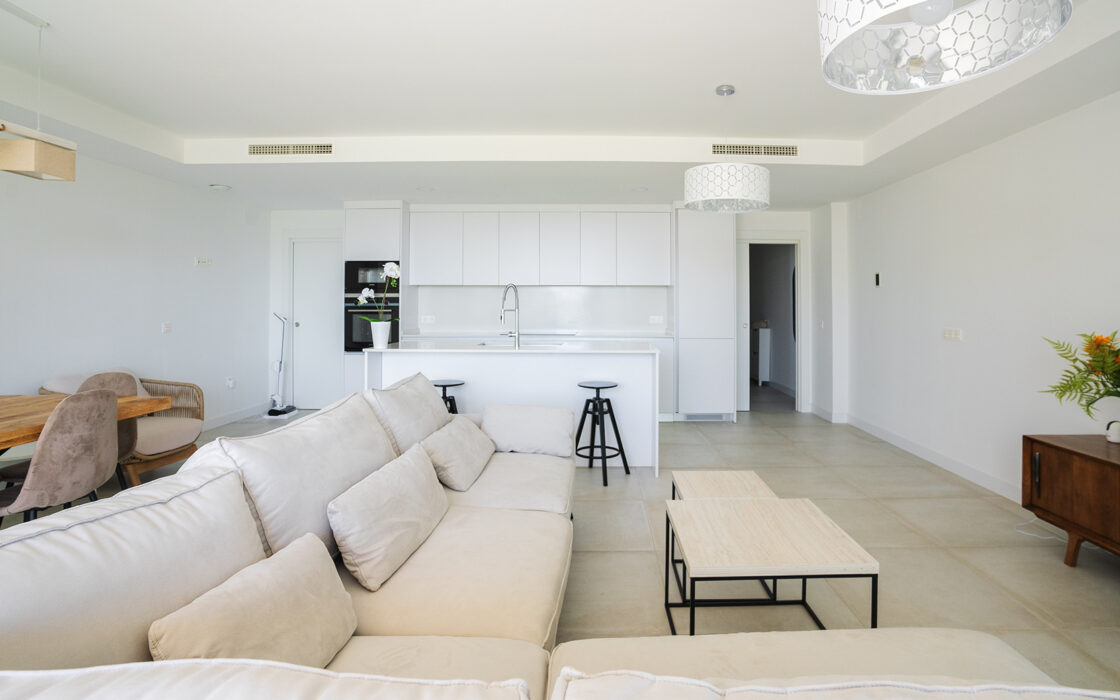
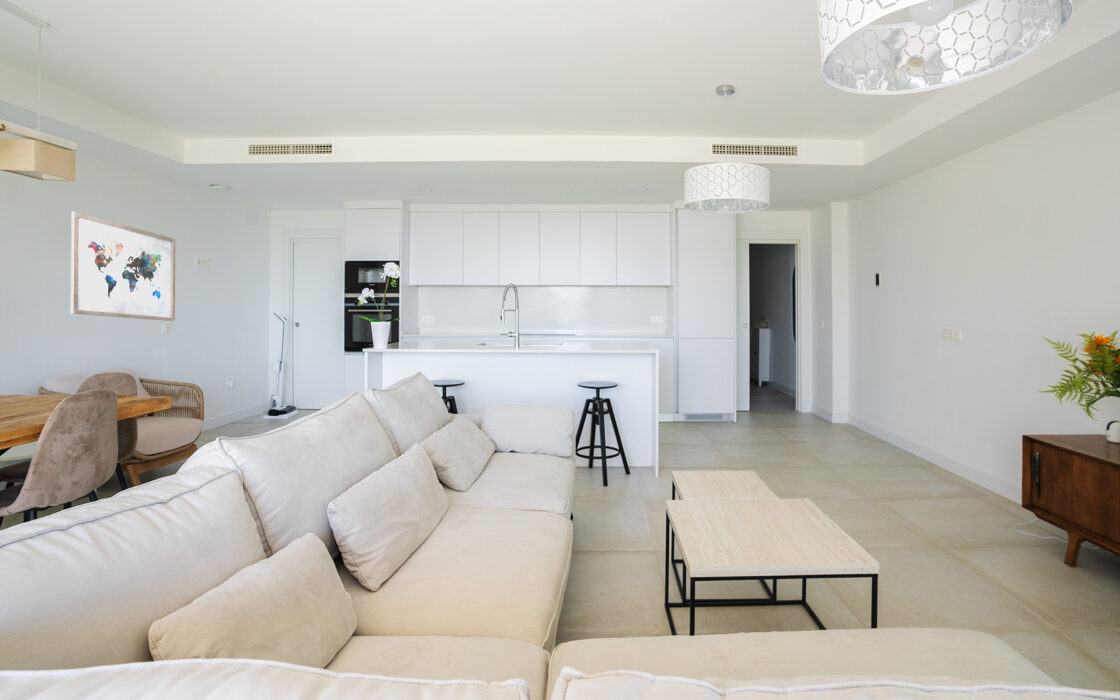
+ wall art [70,211,176,322]
